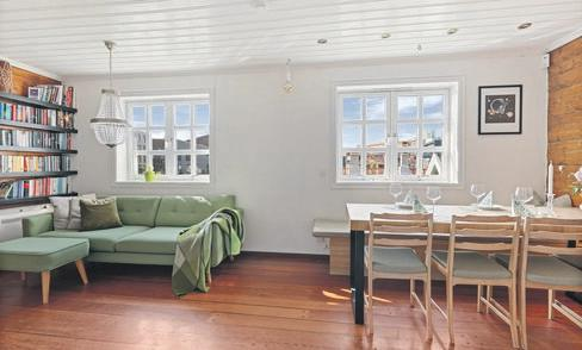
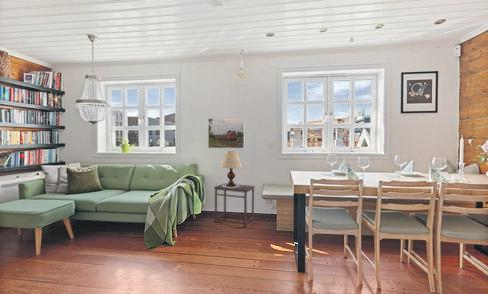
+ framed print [207,117,245,149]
+ side table [213,182,256,228]
+ table lamp [219,150,243,188]
